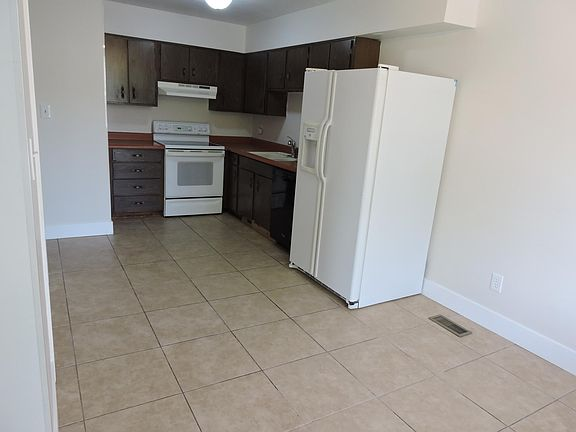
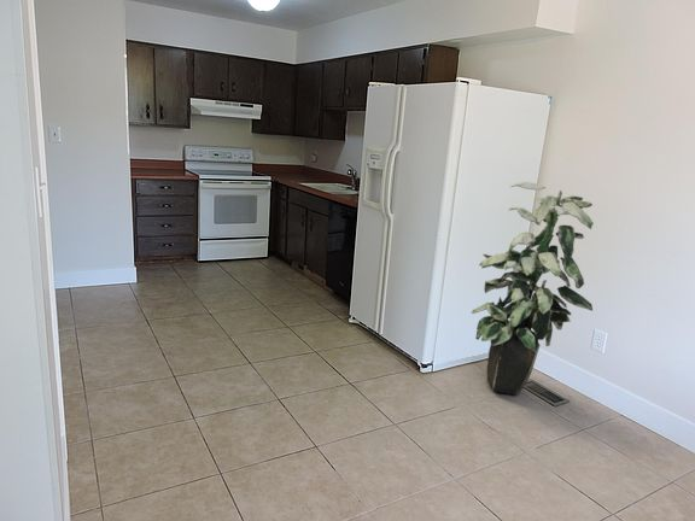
+ indoor plant [469,181,595,397]
